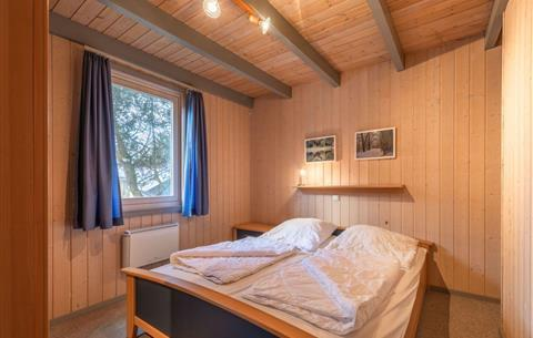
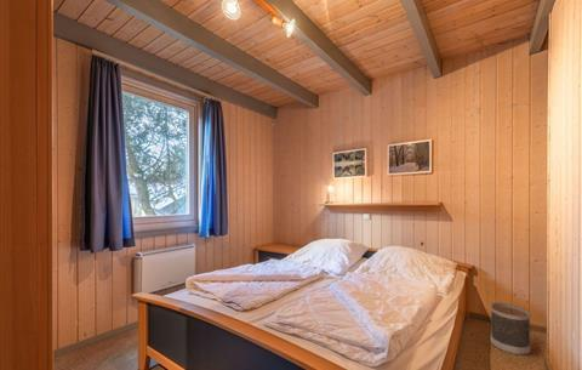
+ wastebasket [490,302,531,357]
